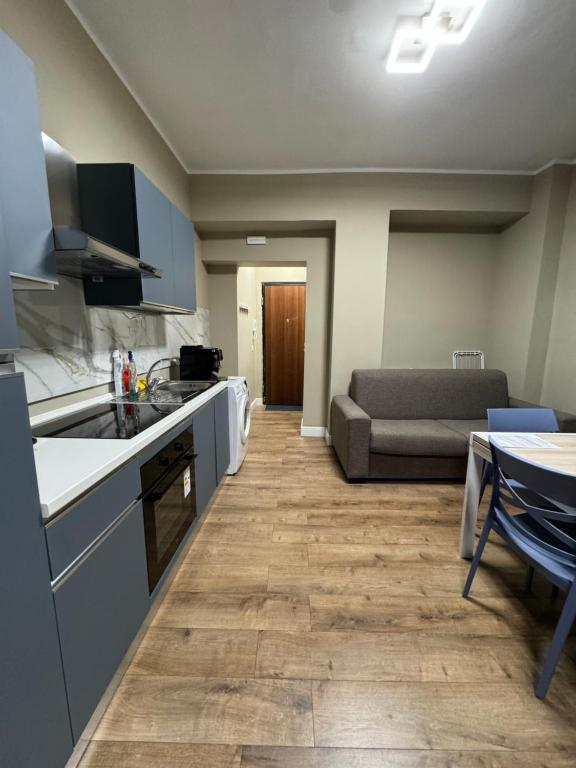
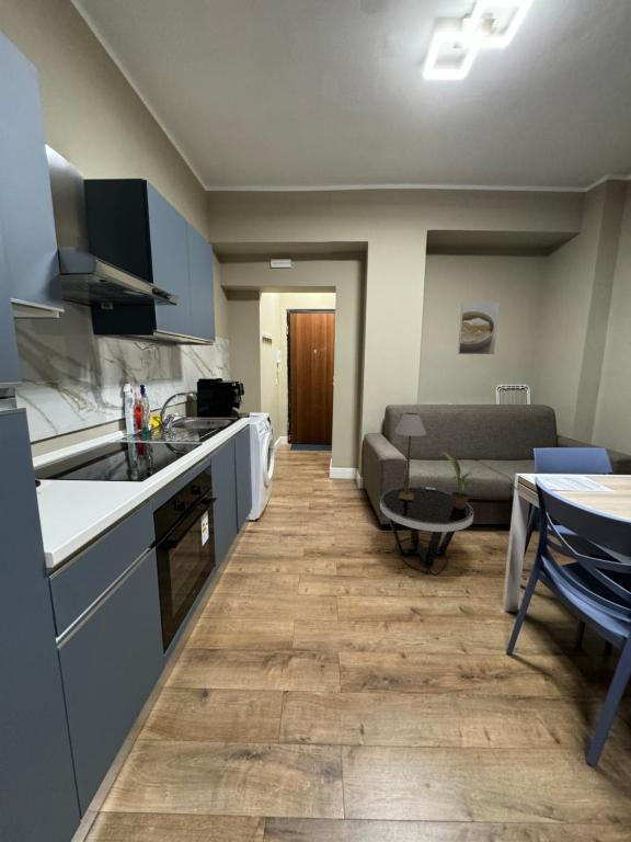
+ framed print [457,301,501,355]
+ side table [379,486,474,576]
+ table lamp [393,411,427,501]
+ potted plant [441,451,483,510]
